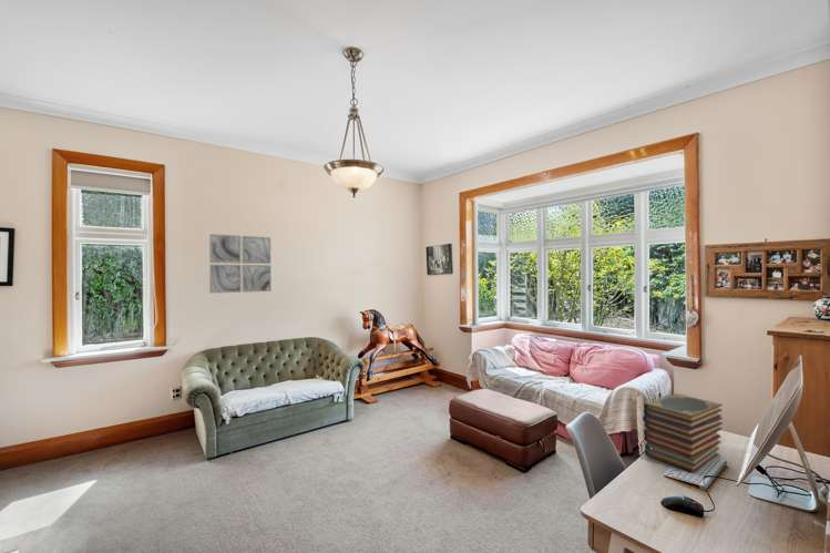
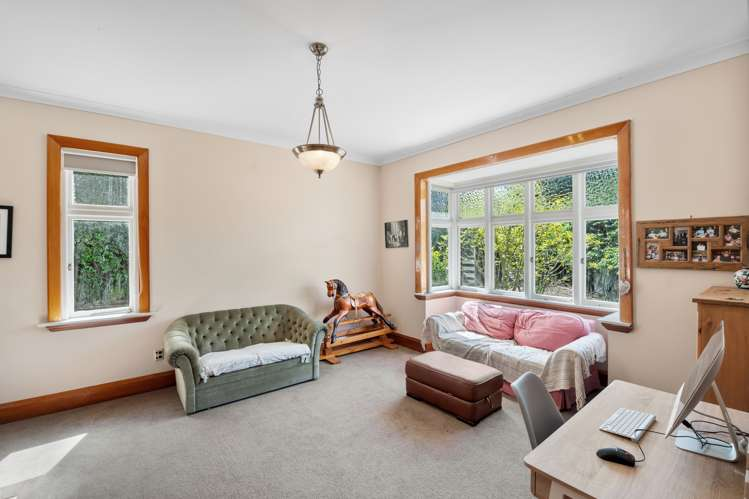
- book stack [642,392,724,473]
- wall art [208,233,273,294]
